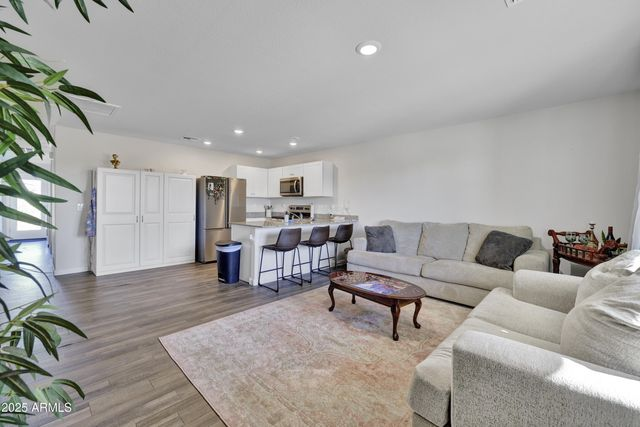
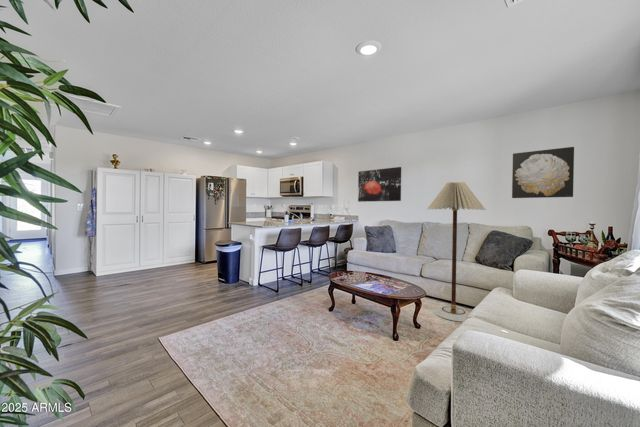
+ wall art [511,146,575,199]
+ floor lamp [426,181,487,322]
+ wall art [357,166,402,203]
